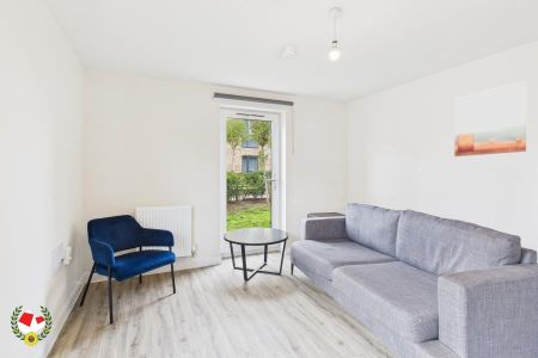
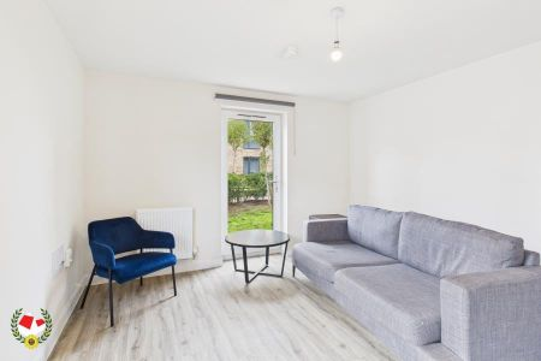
- wall art [453,80,527,158]
